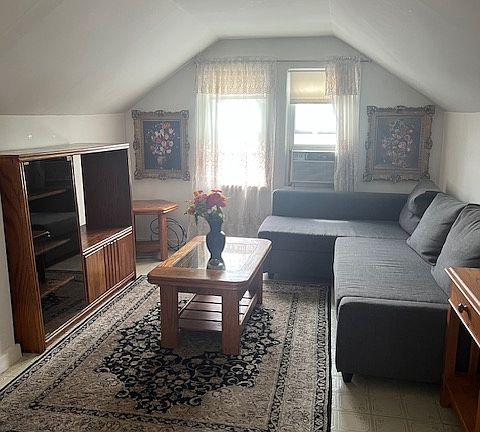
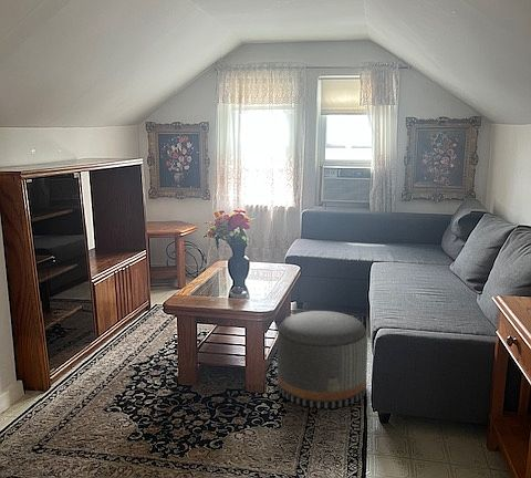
+ pouf [277,310,368,409]
